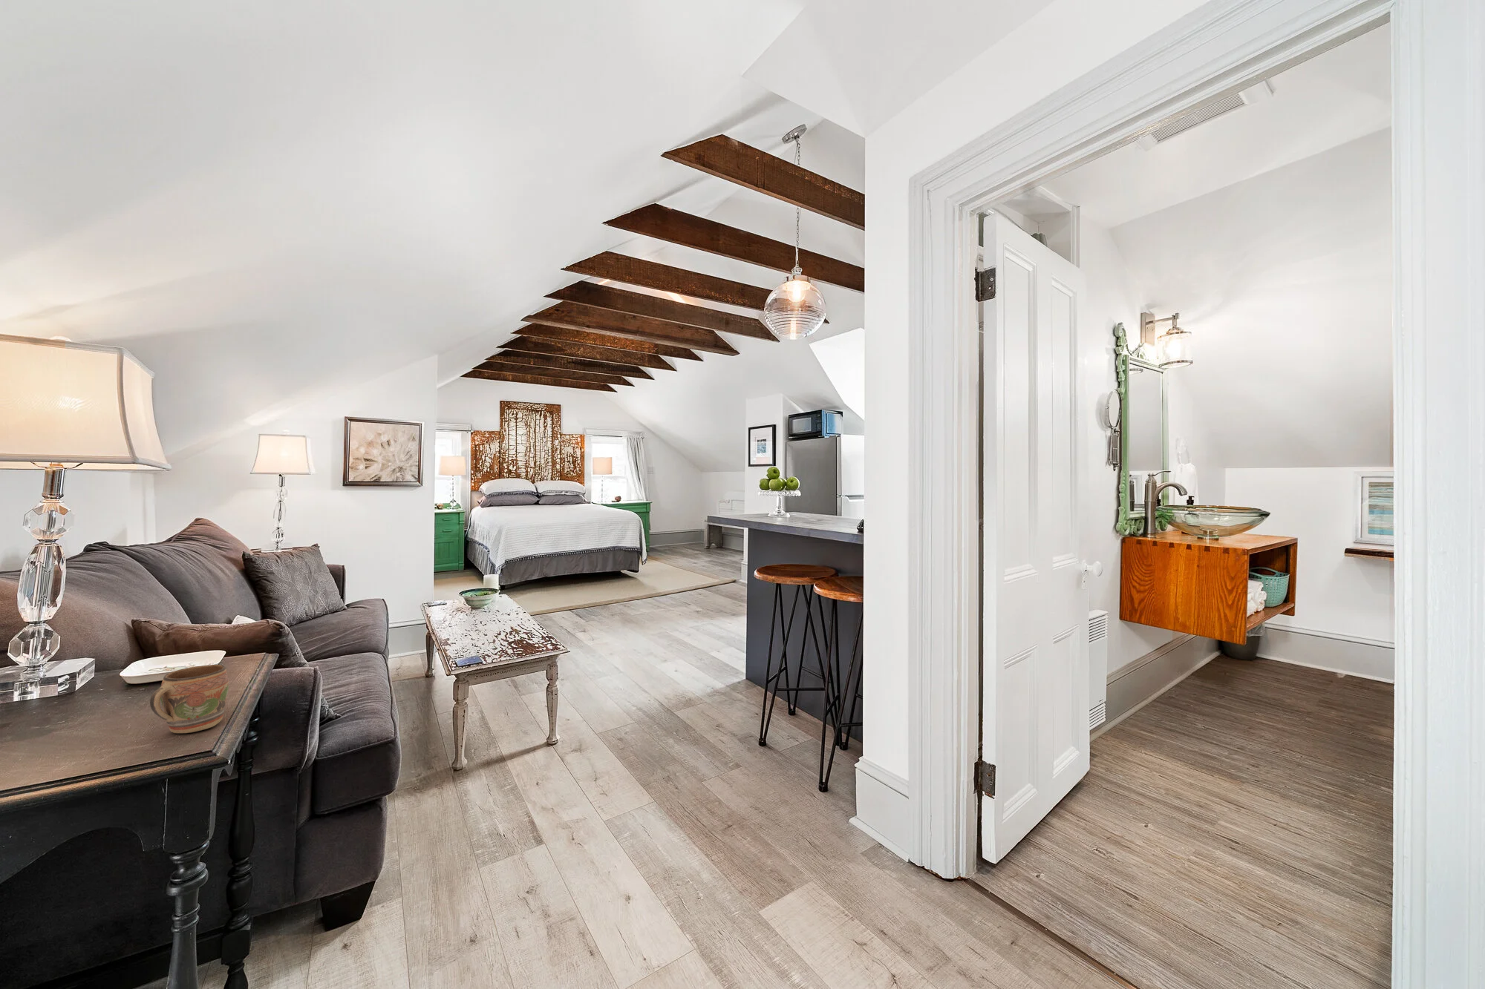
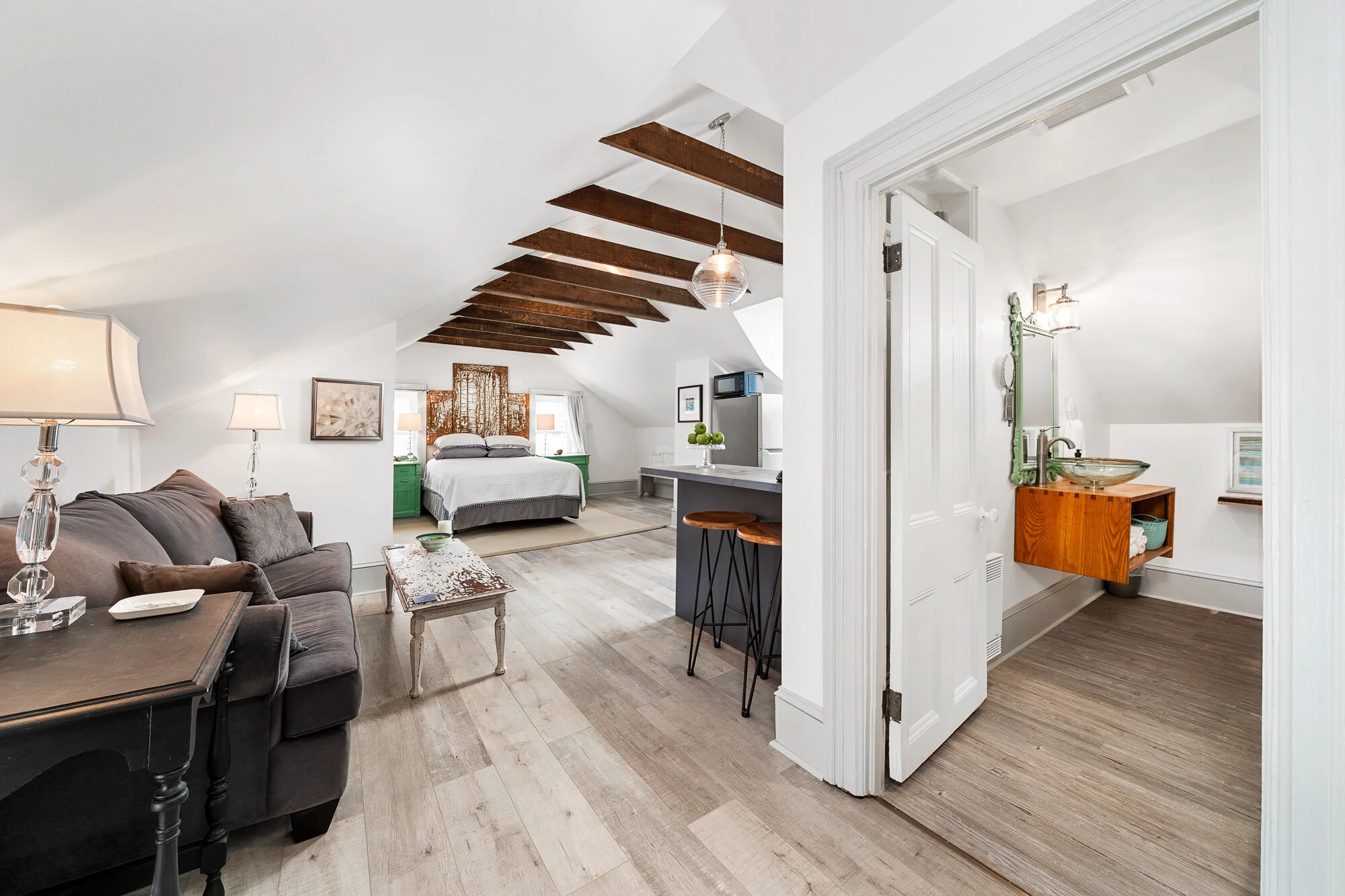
- mug [149,664,230,734]
